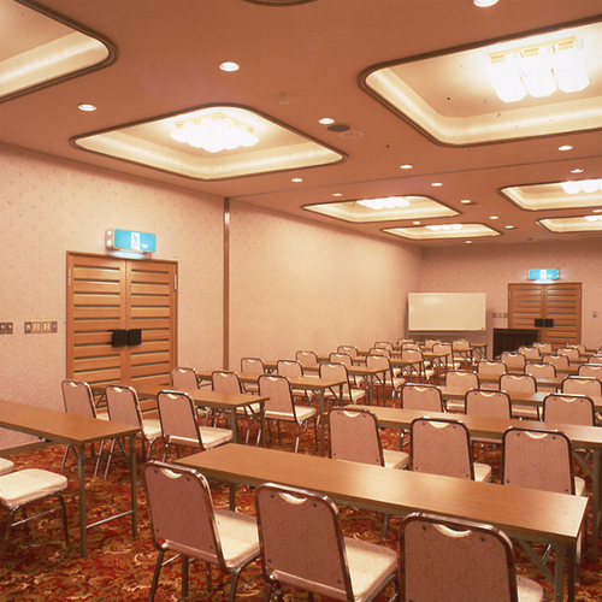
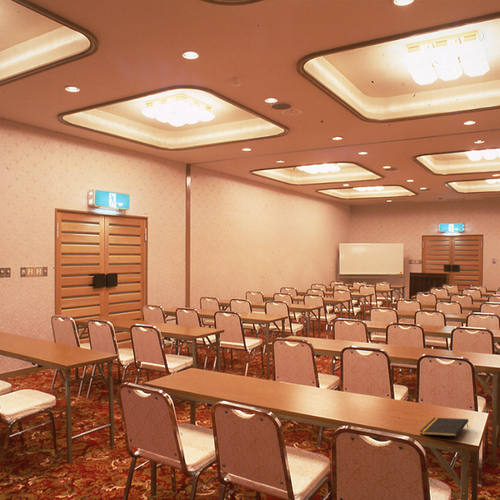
+ notepad [419,417,469,437]
